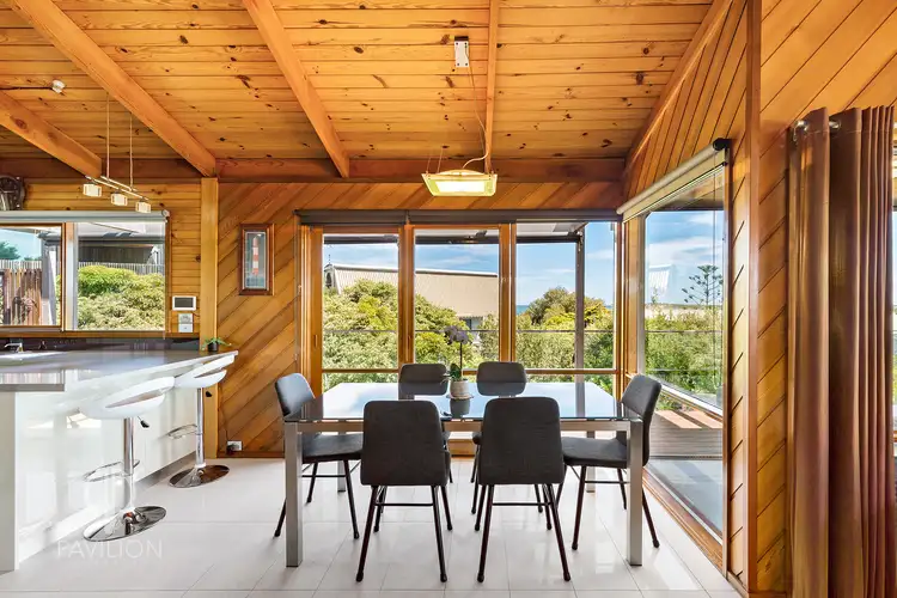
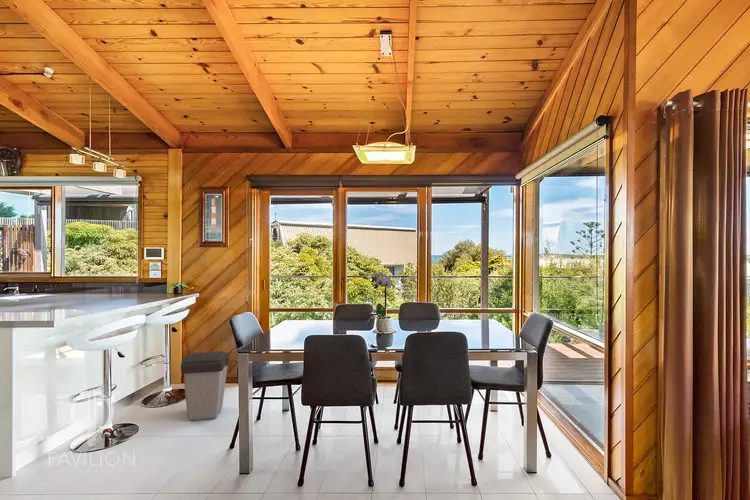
+ trash can [180,350,231,421]
